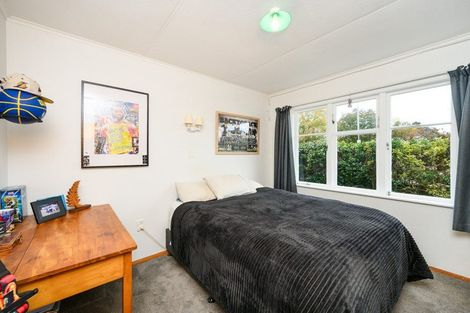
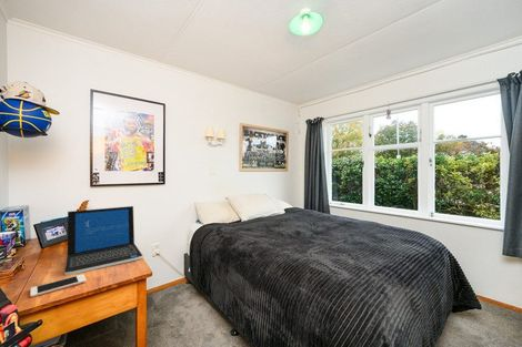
+ laptop [63,205,143,276]
+ cell phone [29,273,87,298]
